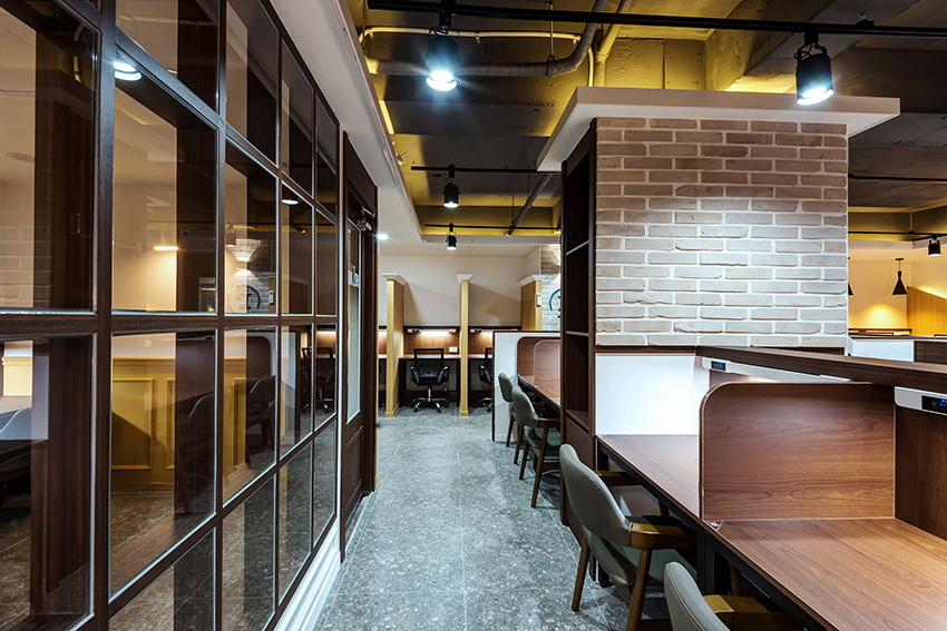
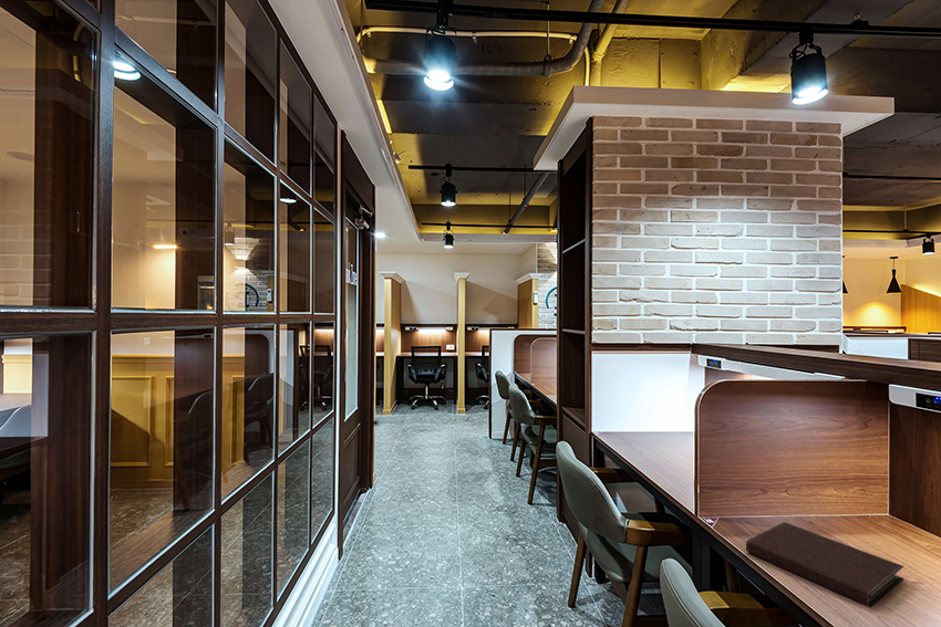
+ notebook [745,521,904,608]
